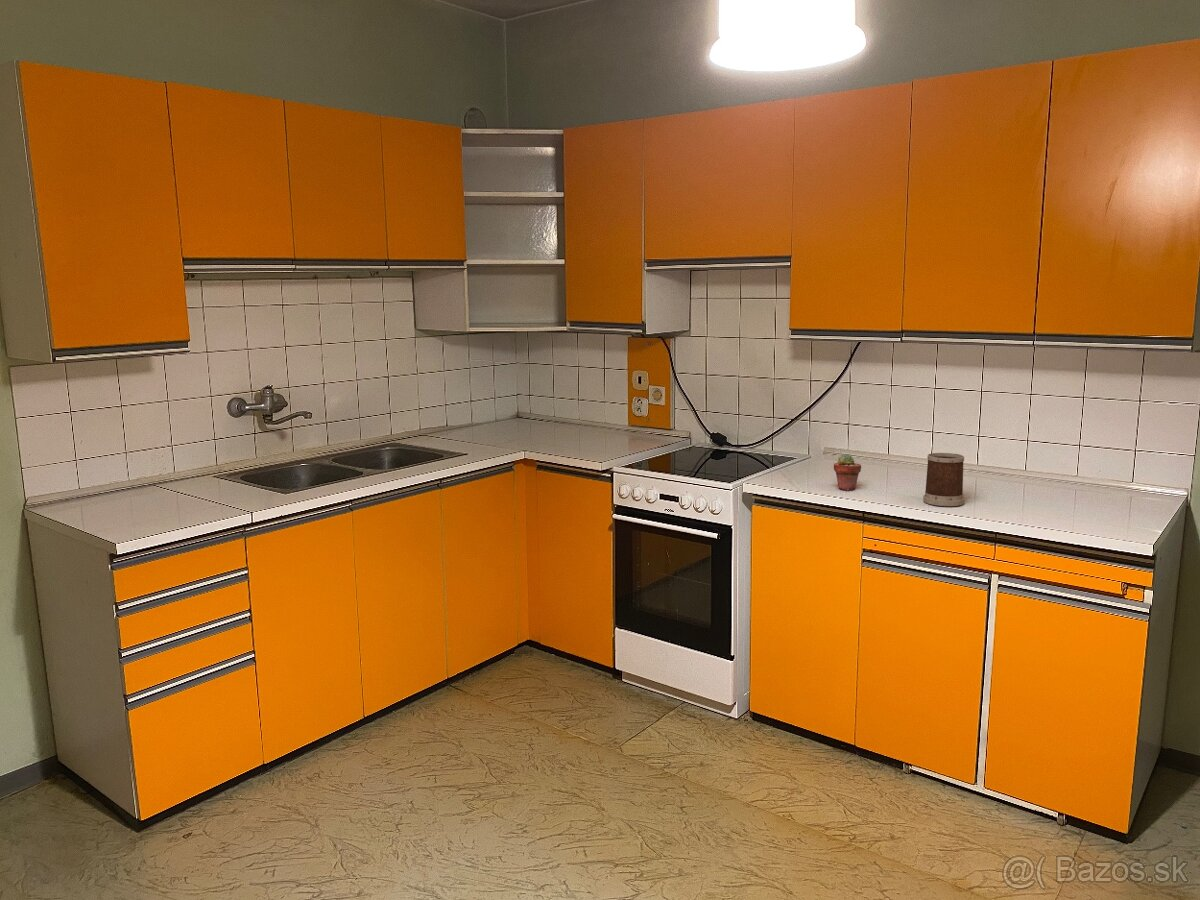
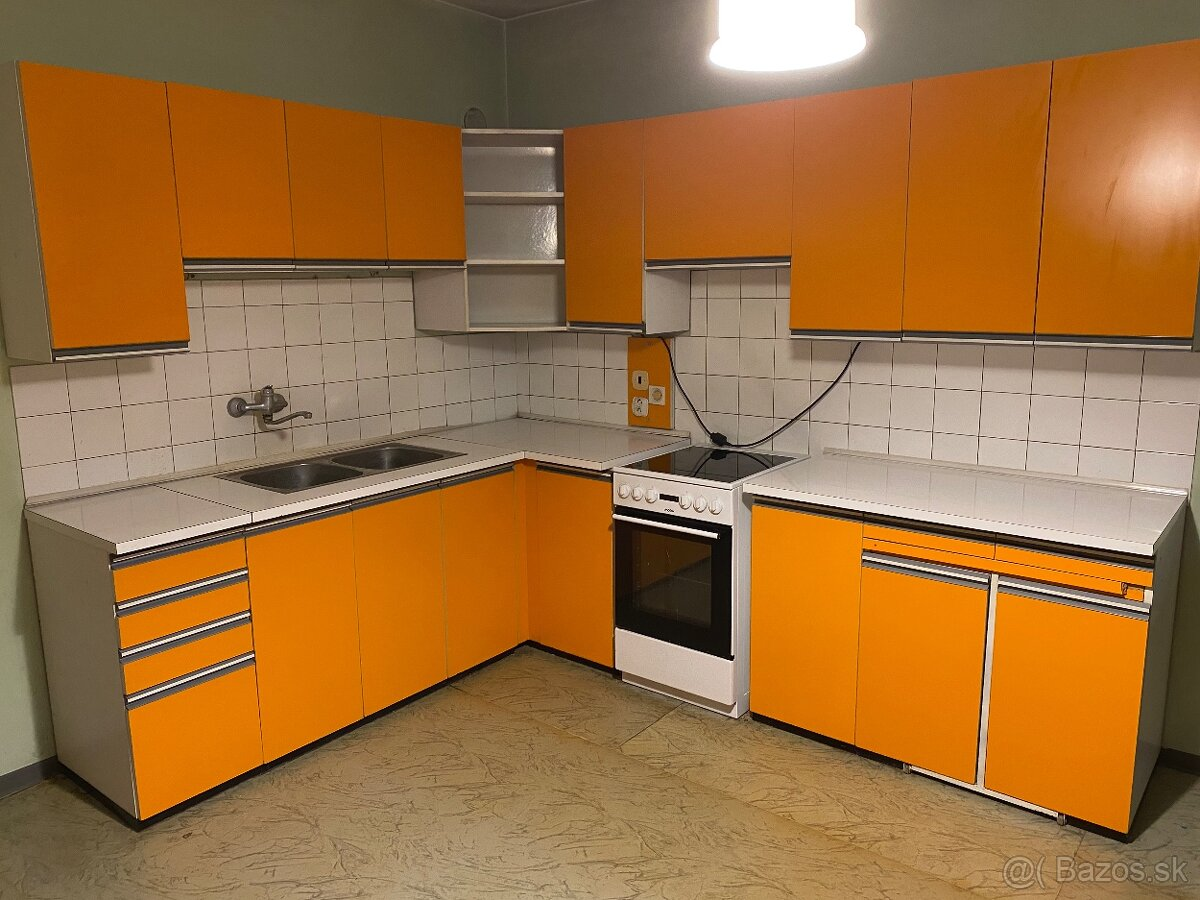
- potted succulent [833,453,862,491]
- mug [922,452,965,507]
